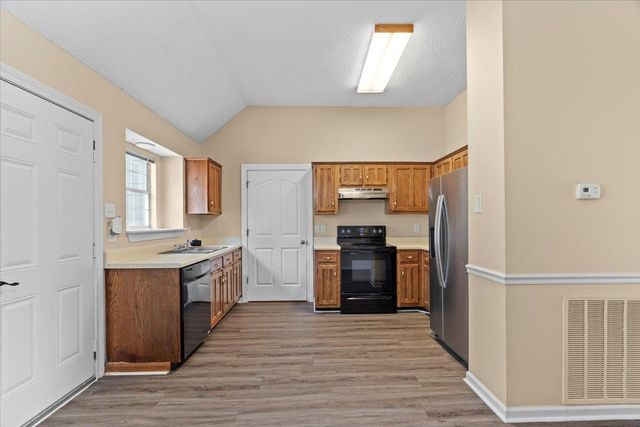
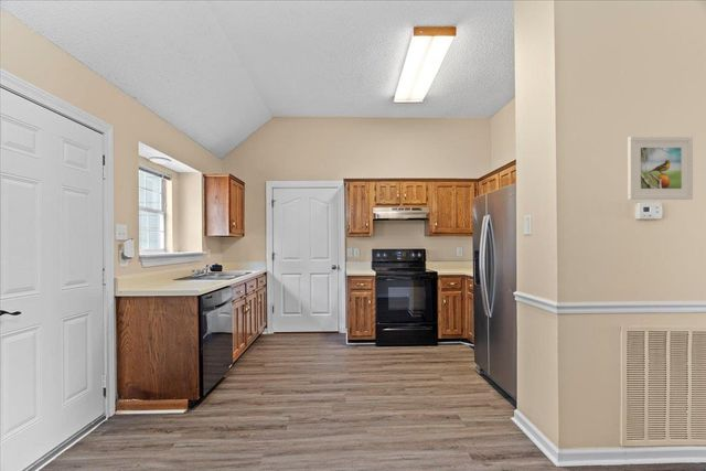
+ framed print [627,136,694,201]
